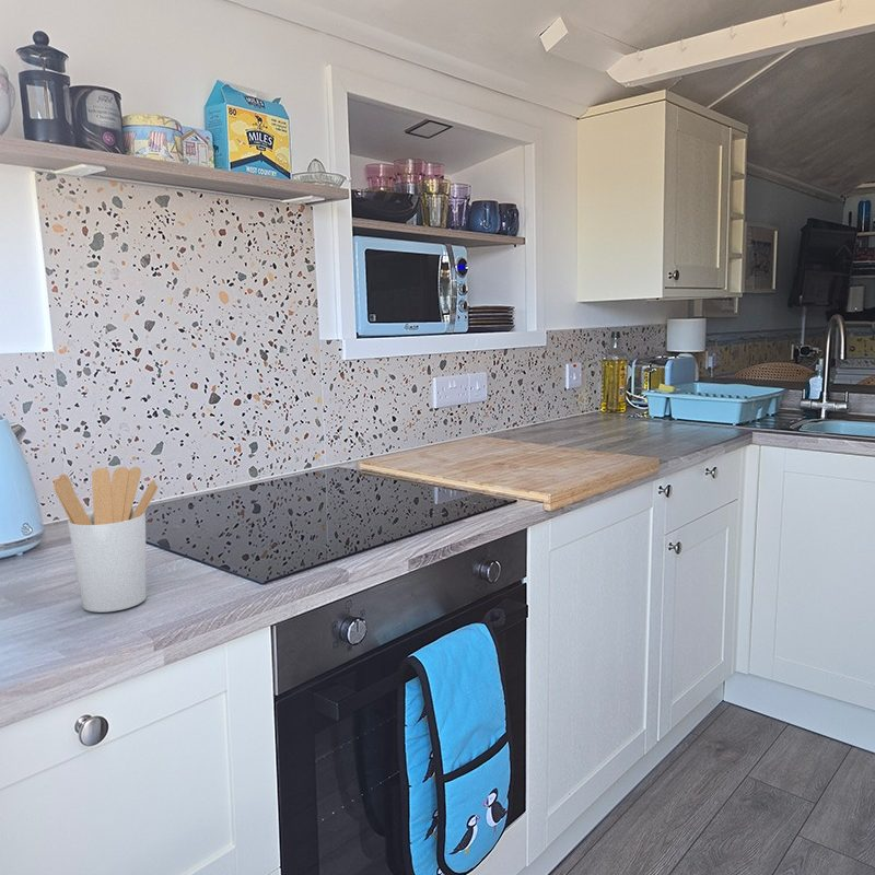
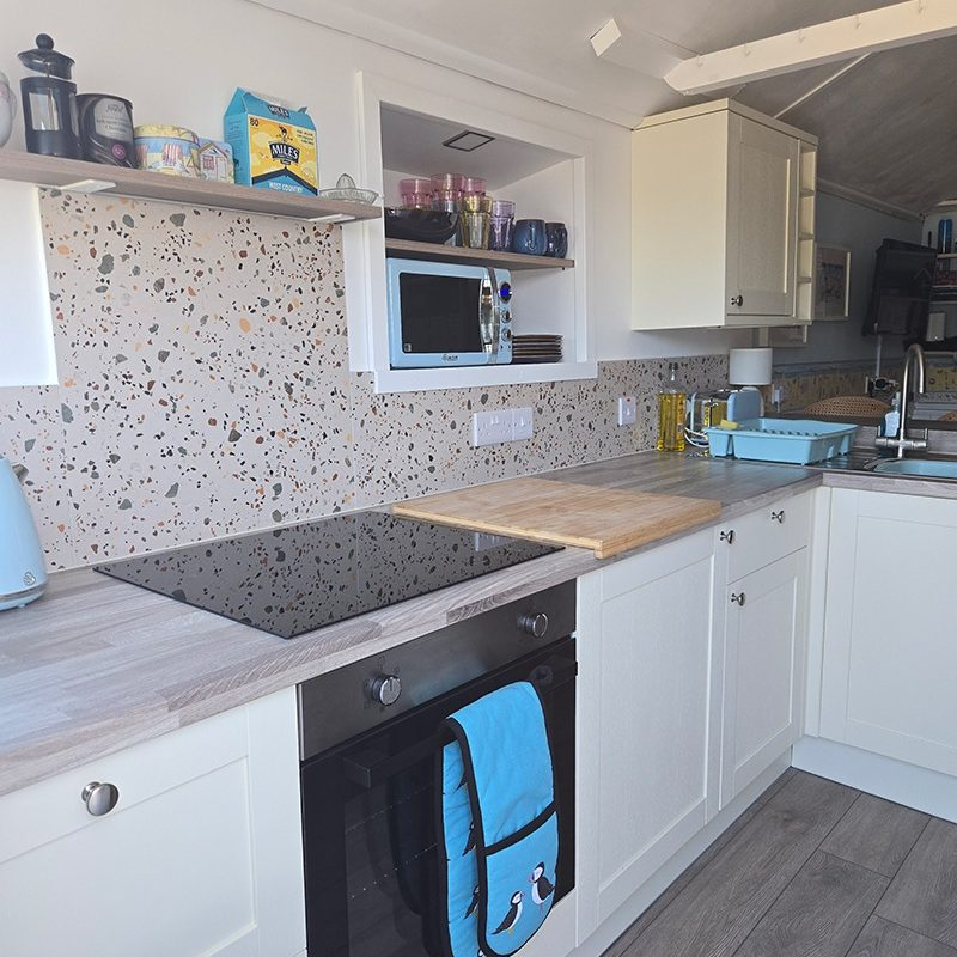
- utensil holder [52,466,160,614]
